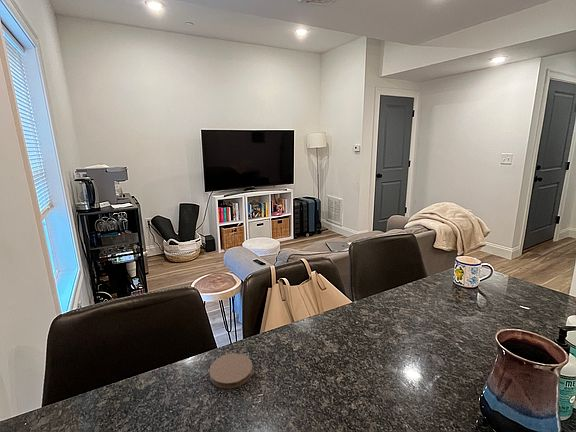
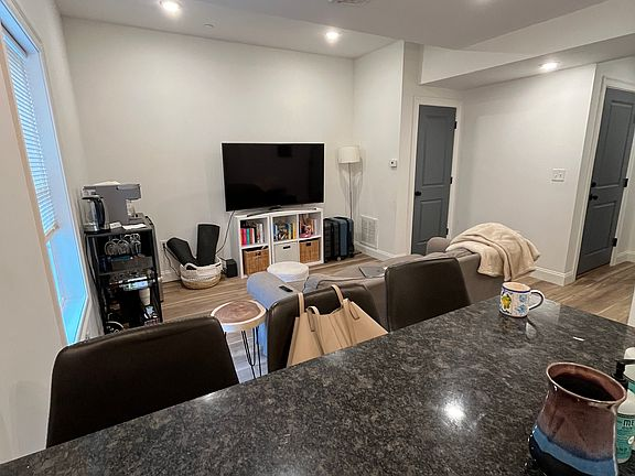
- coaster [208,352,254,390]
